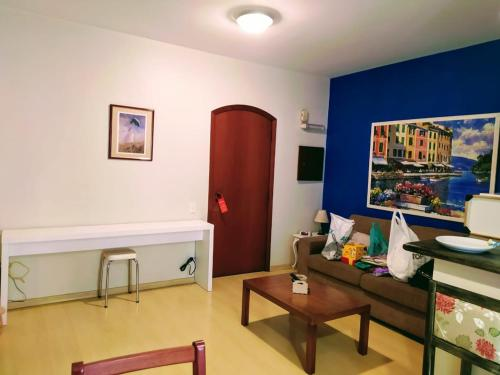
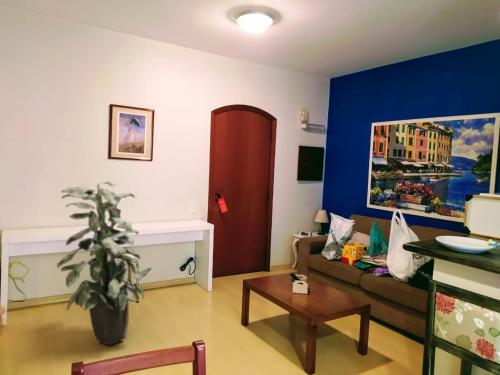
+ indoor plant [56,180,153,346]
